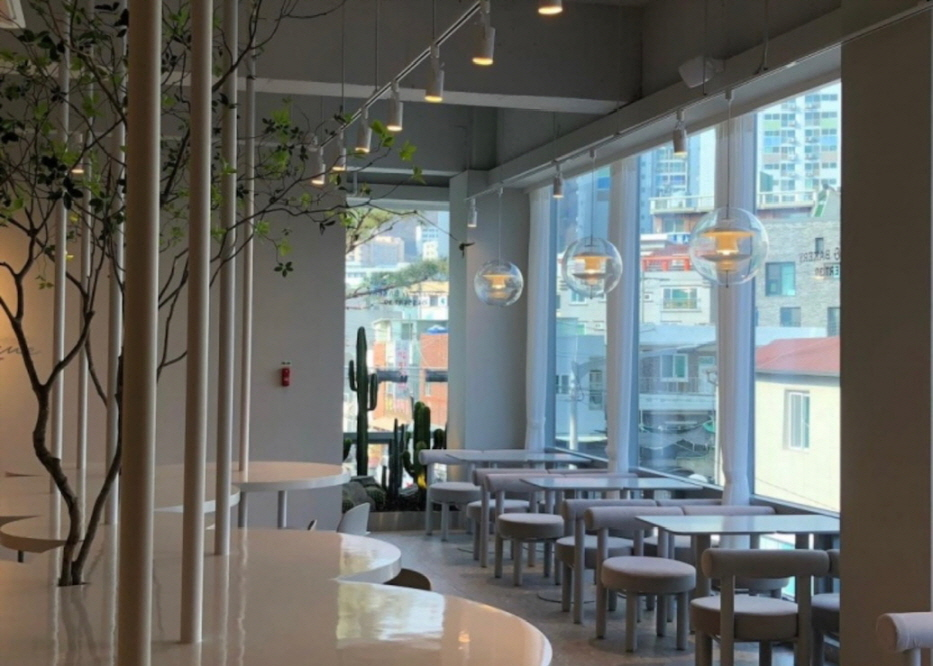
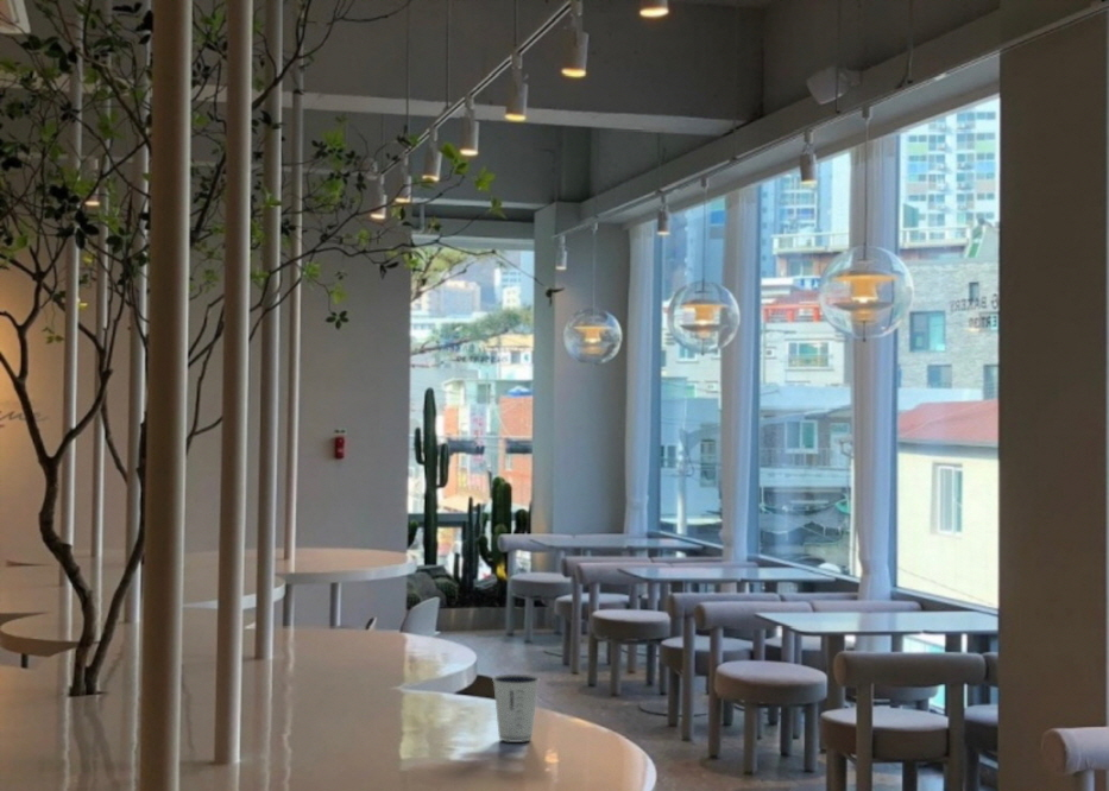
+ dixie cup [491,673,541,743]
